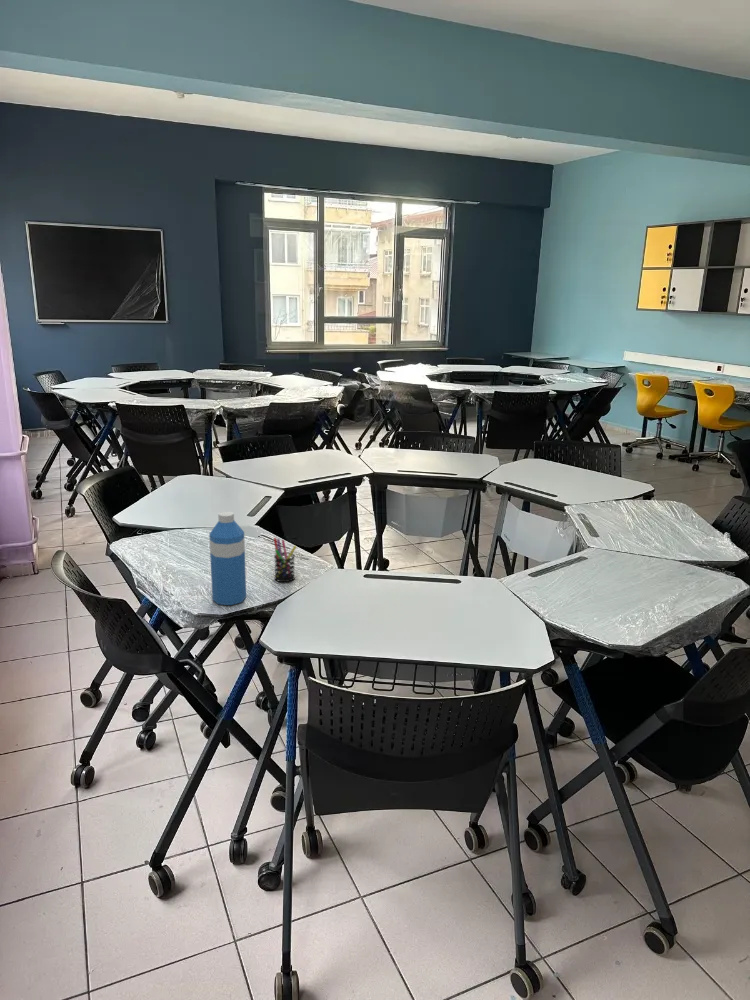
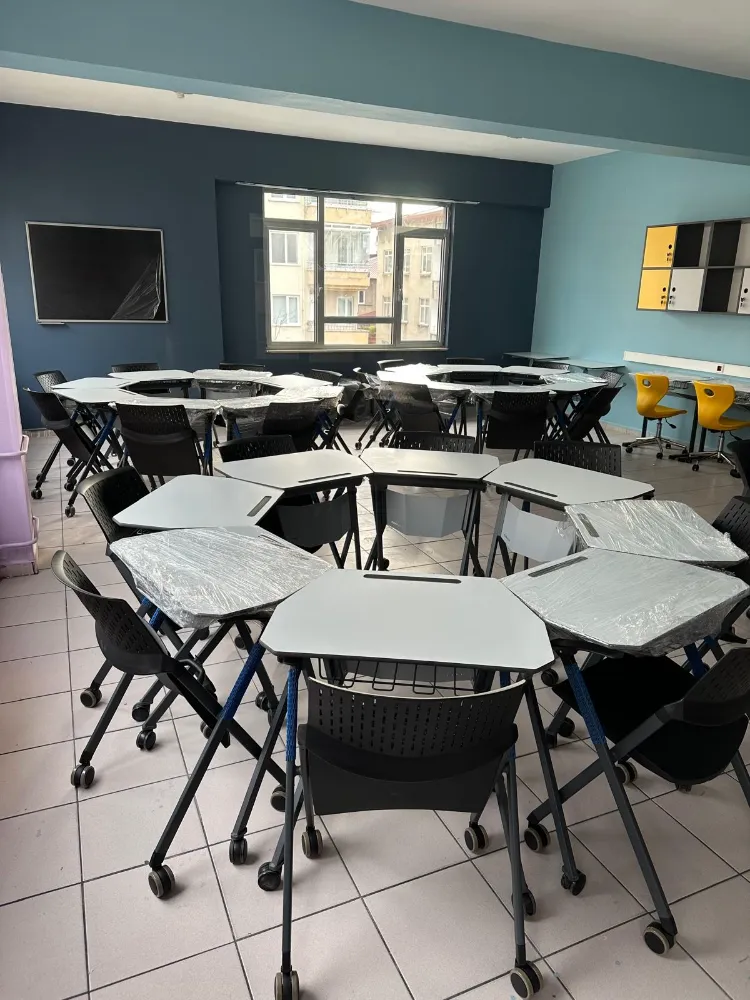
- pen holder [273,537,297,583]
- water bottle [208,511,247,606]
